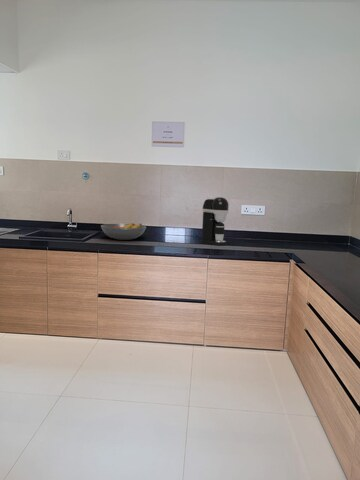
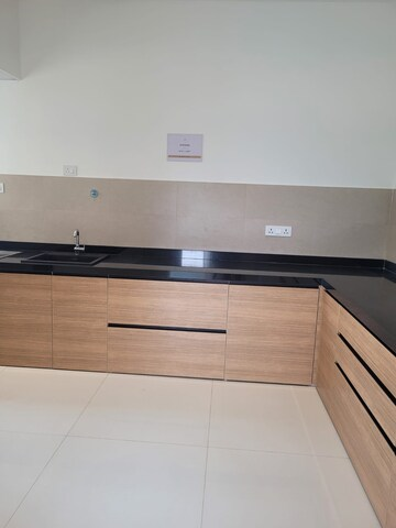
- coffee maker [199,196,230,246]
- fruit bowl [100,222,147,241]
